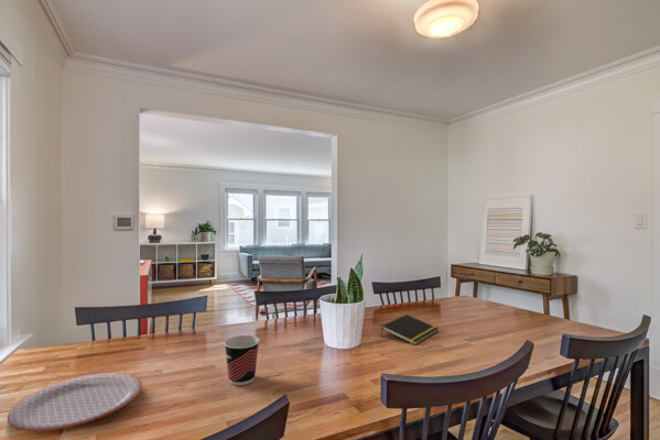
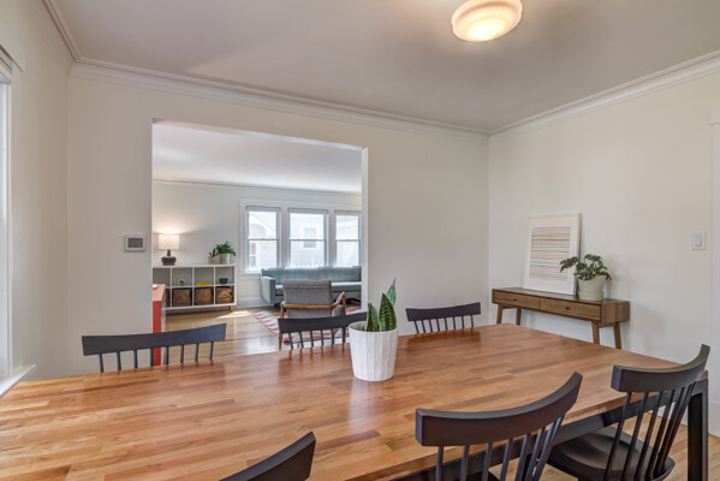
- cup [224,334,261,386]
- plate [7,372,143,432]
- notepad [379,314,440,346]
